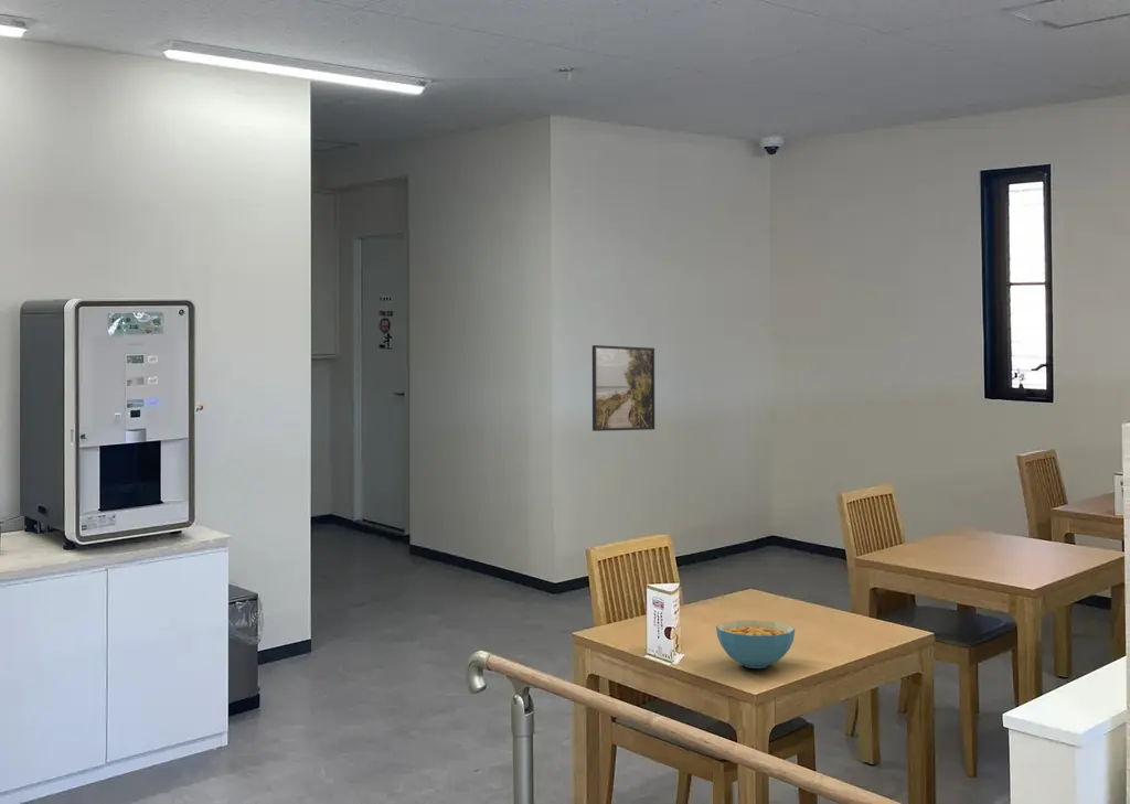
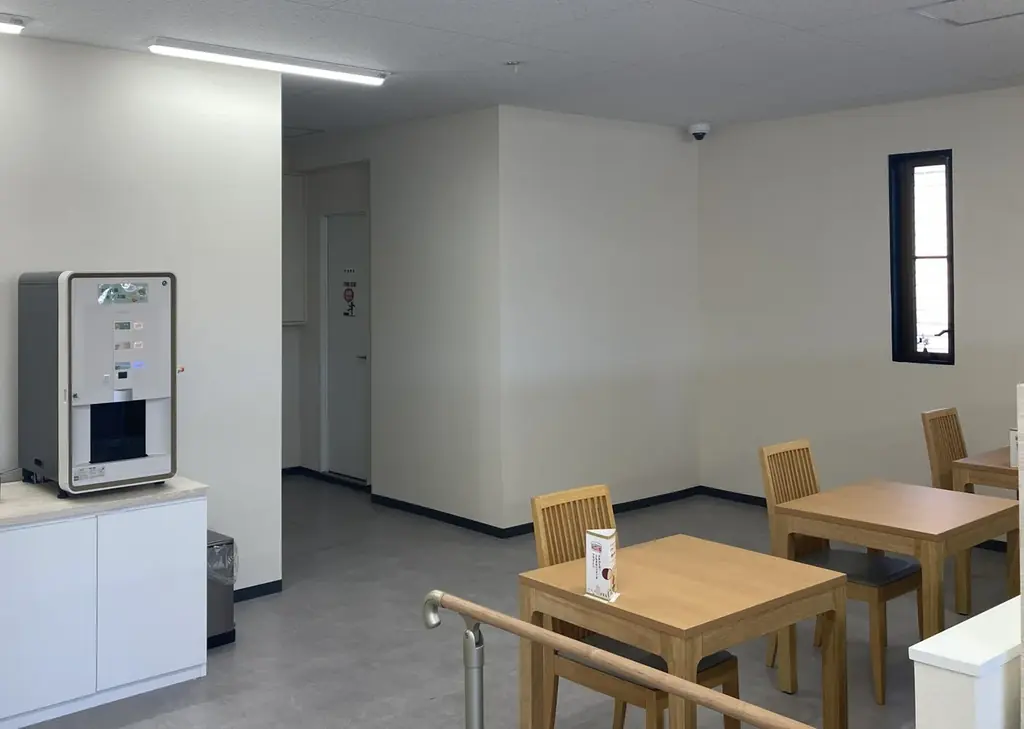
- cereal bowl [715,619,796,669]
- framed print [591,344,655,432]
